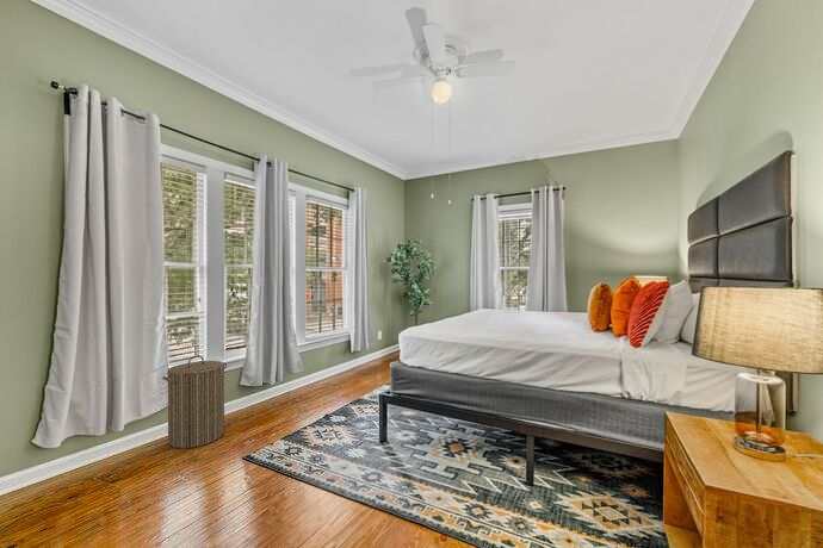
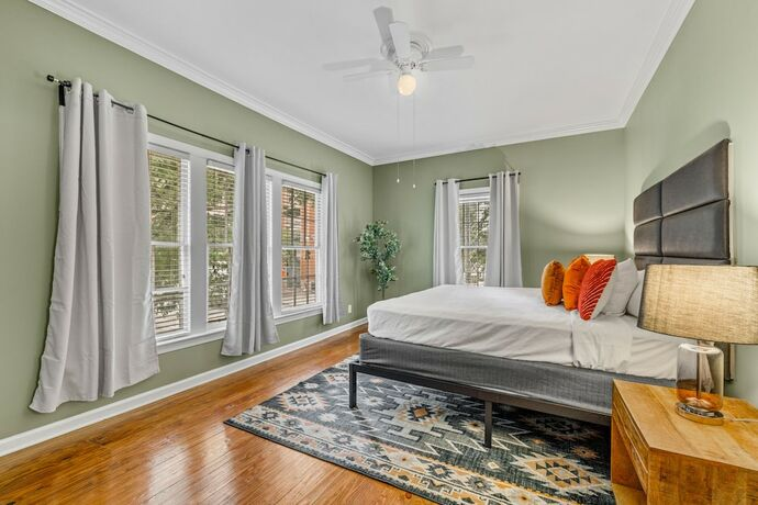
- laundry hamper [161,354,228,449]
